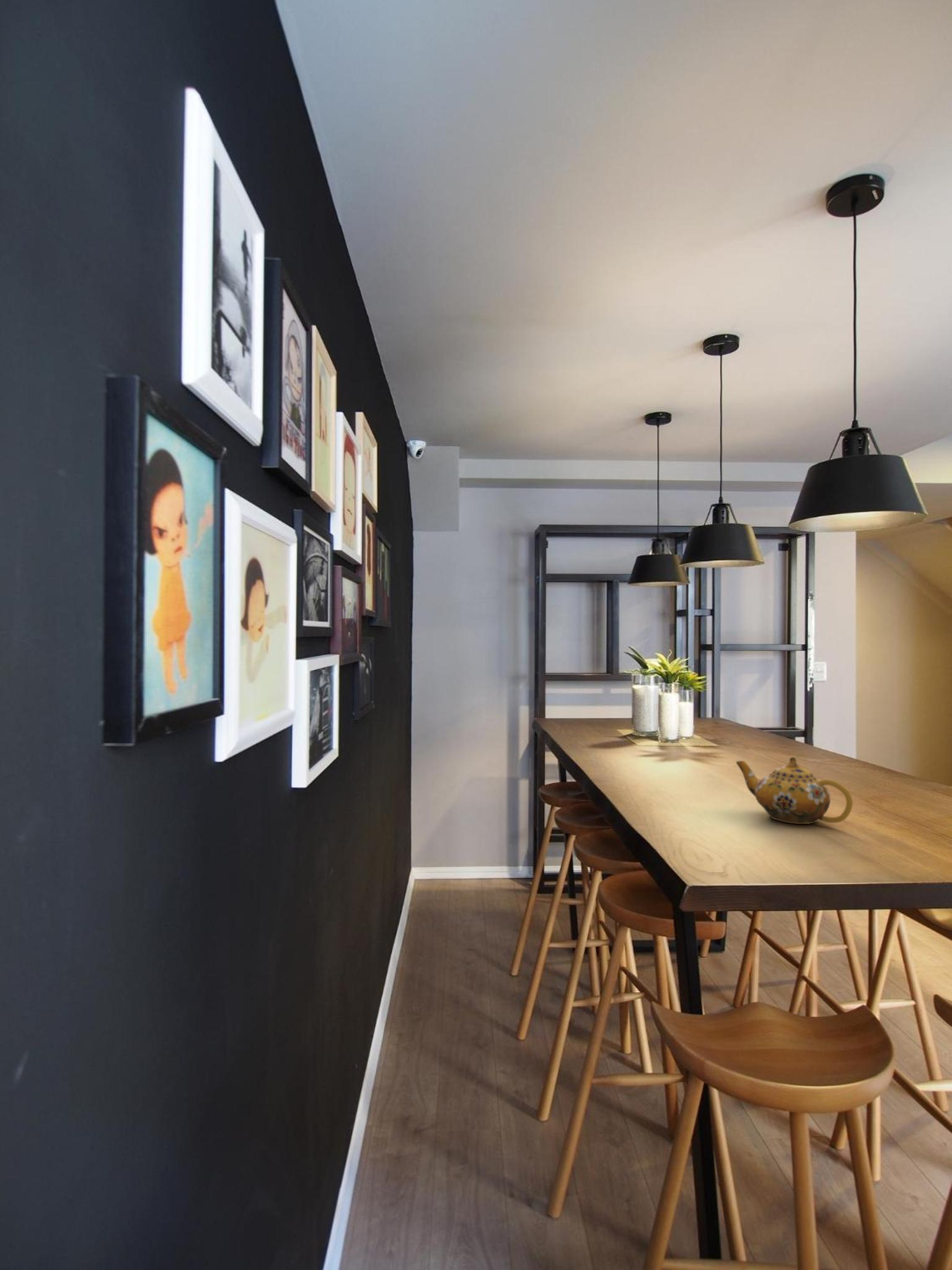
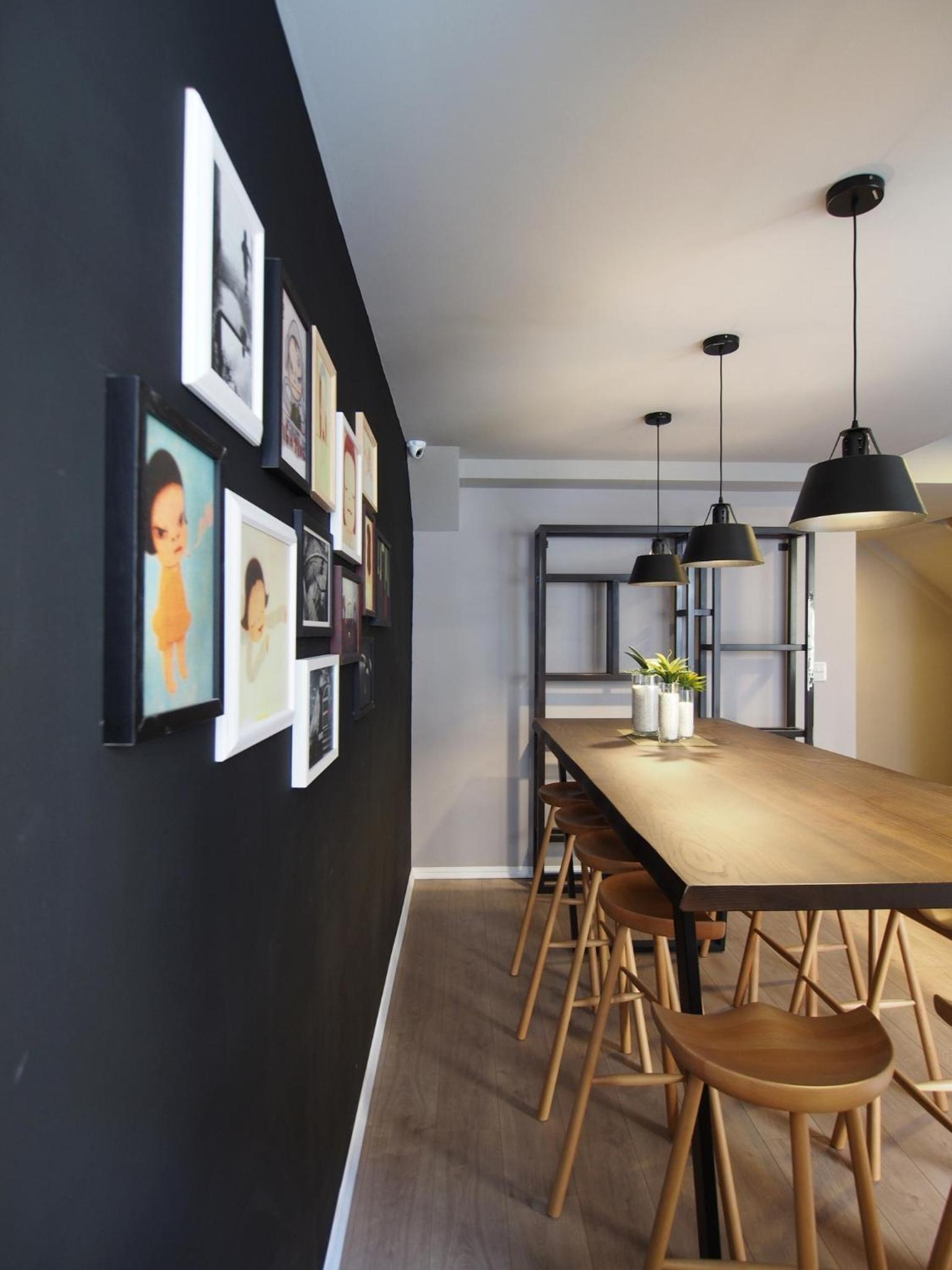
- teapot [736,757,853,825]
